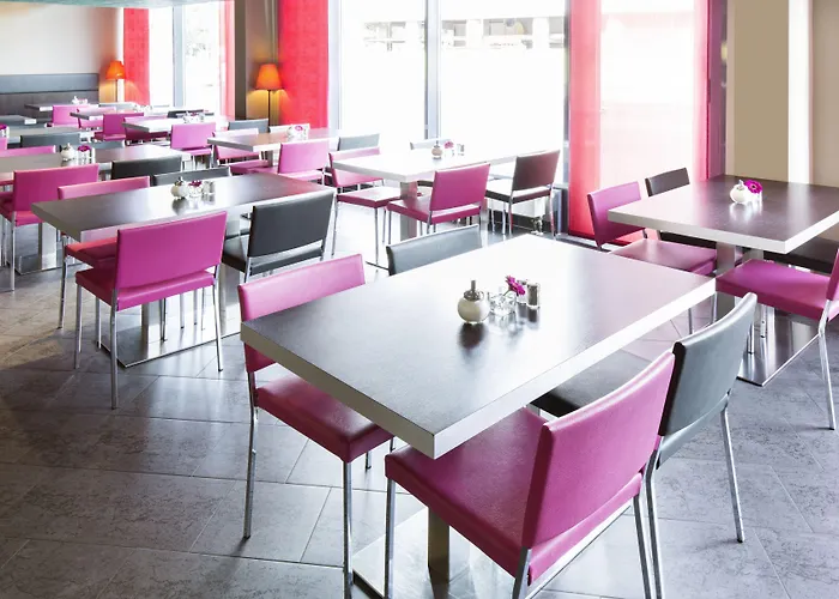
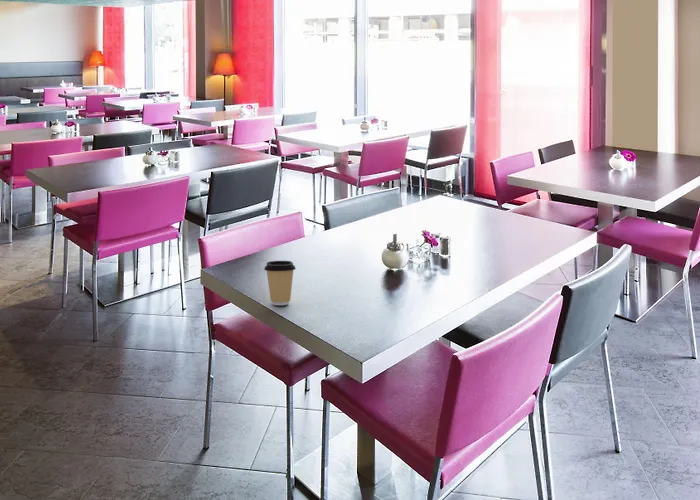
+ coffee cup [263,260,297,306]
